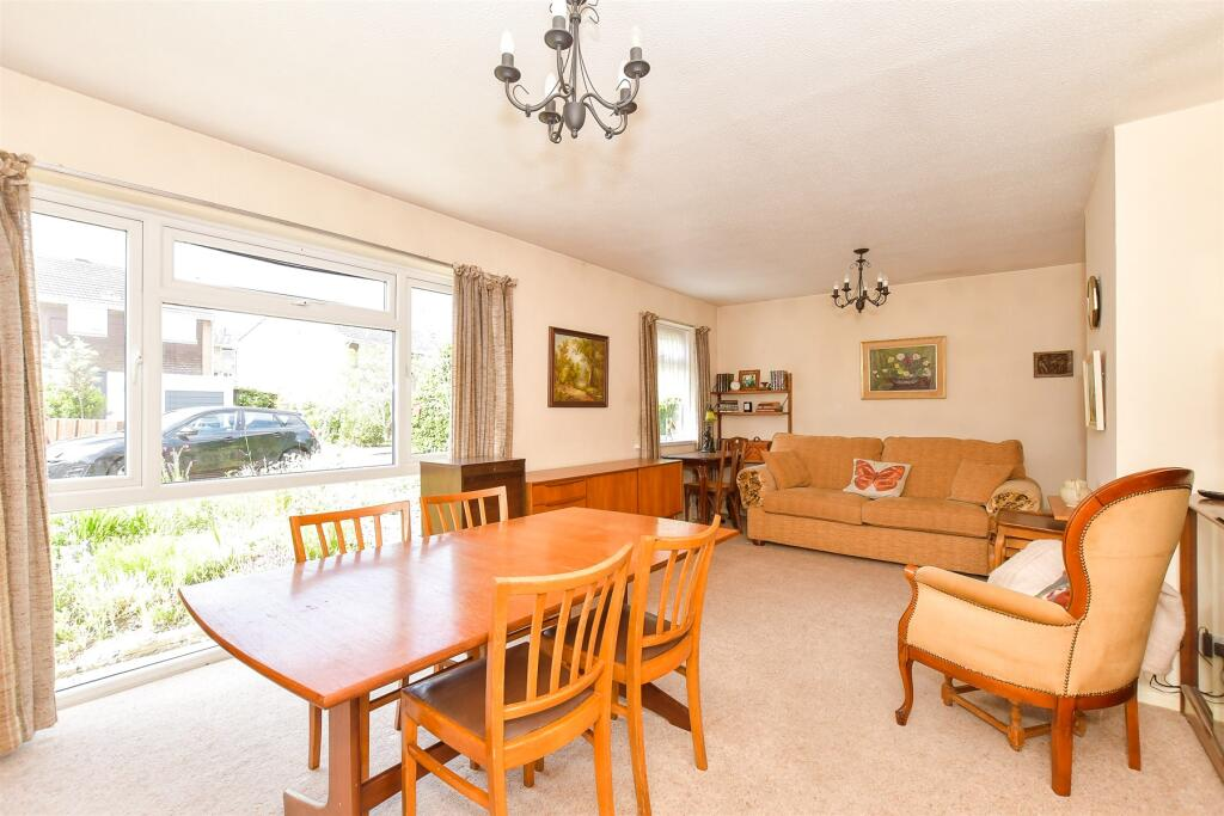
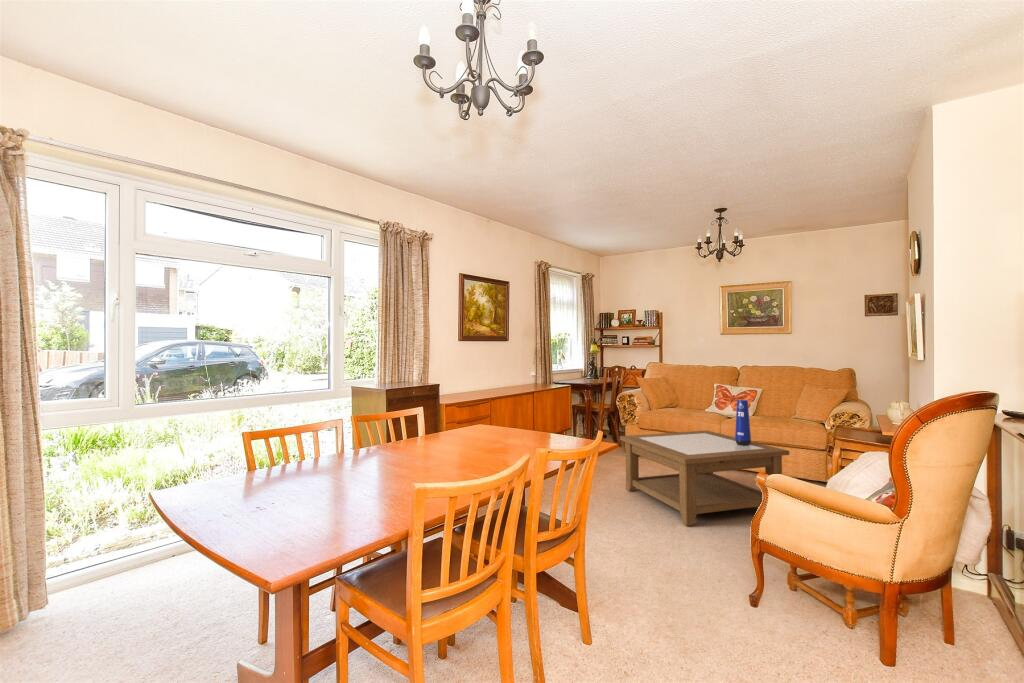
+ coffee table [619,430,790,527]
+ vase [734,399,752,446]
